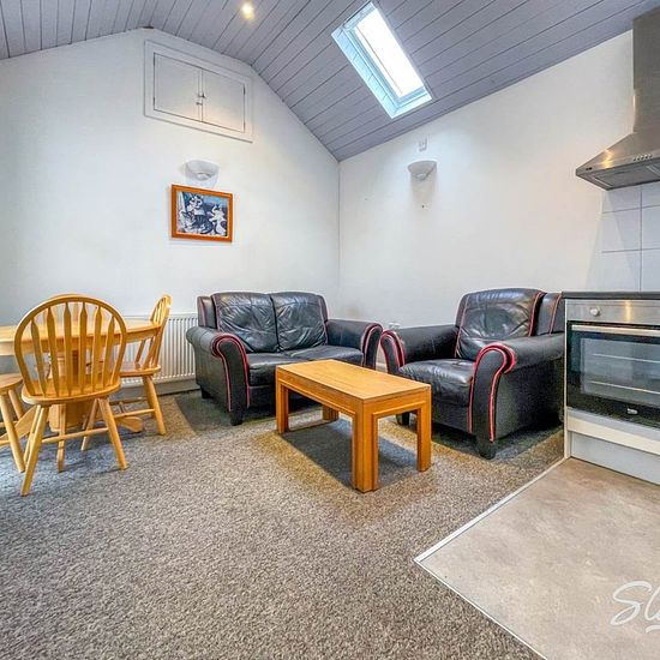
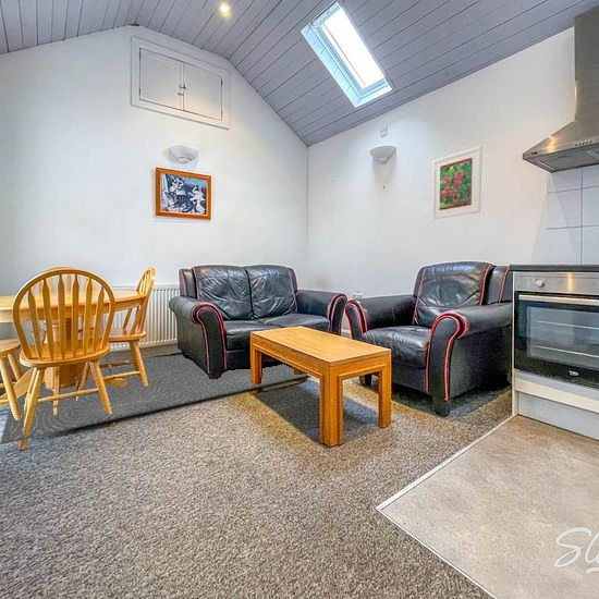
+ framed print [431,145,484,220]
+ rug [0,354,309,445]
